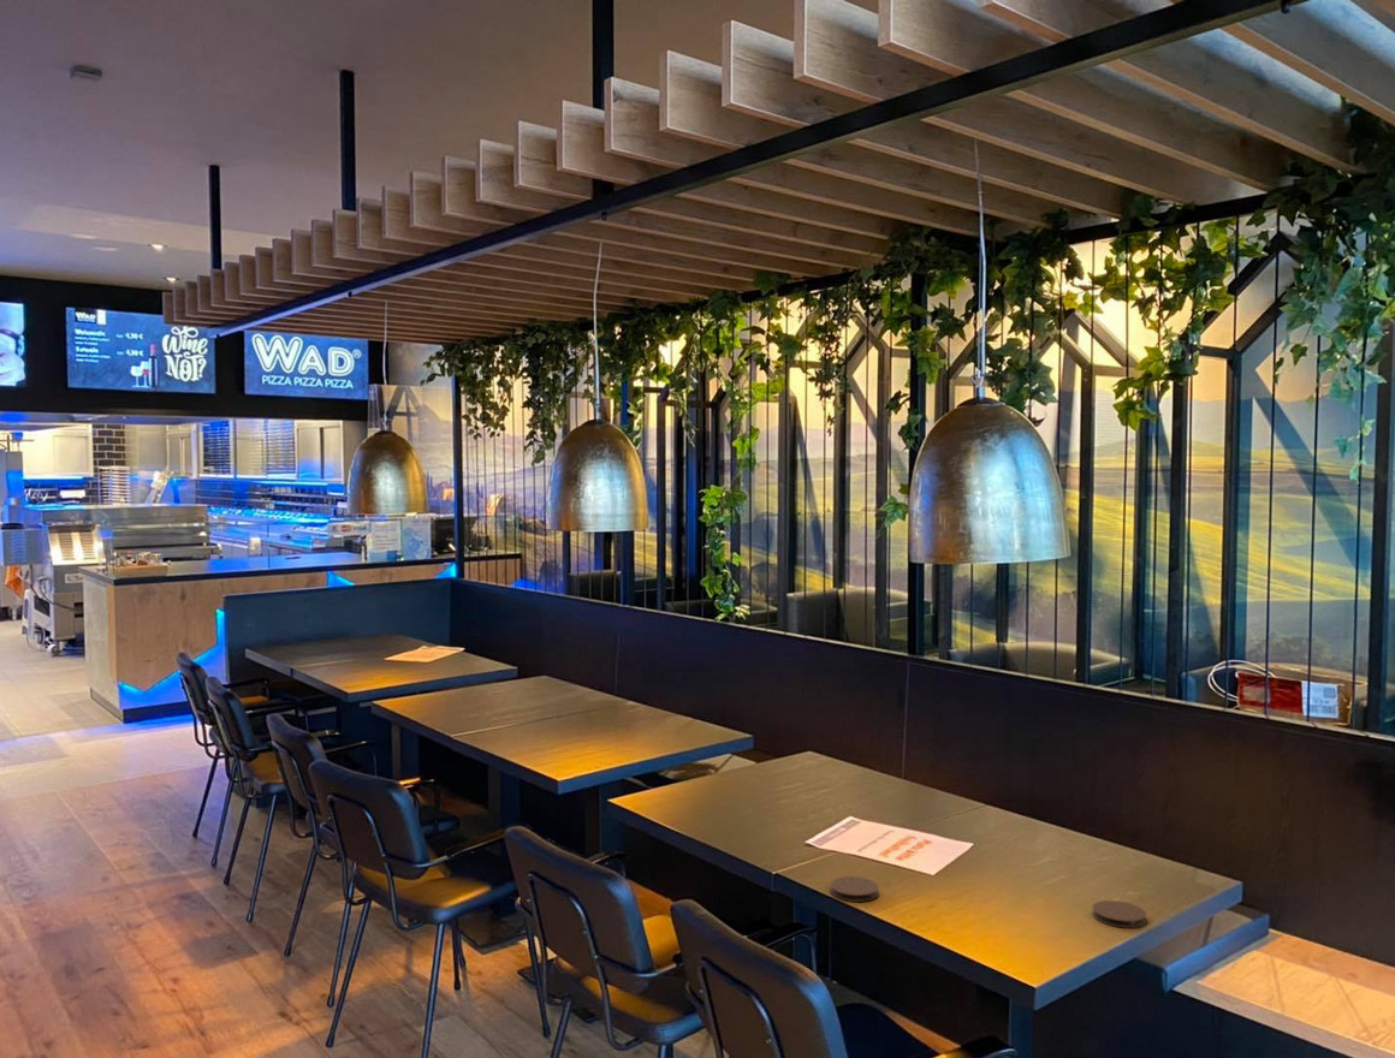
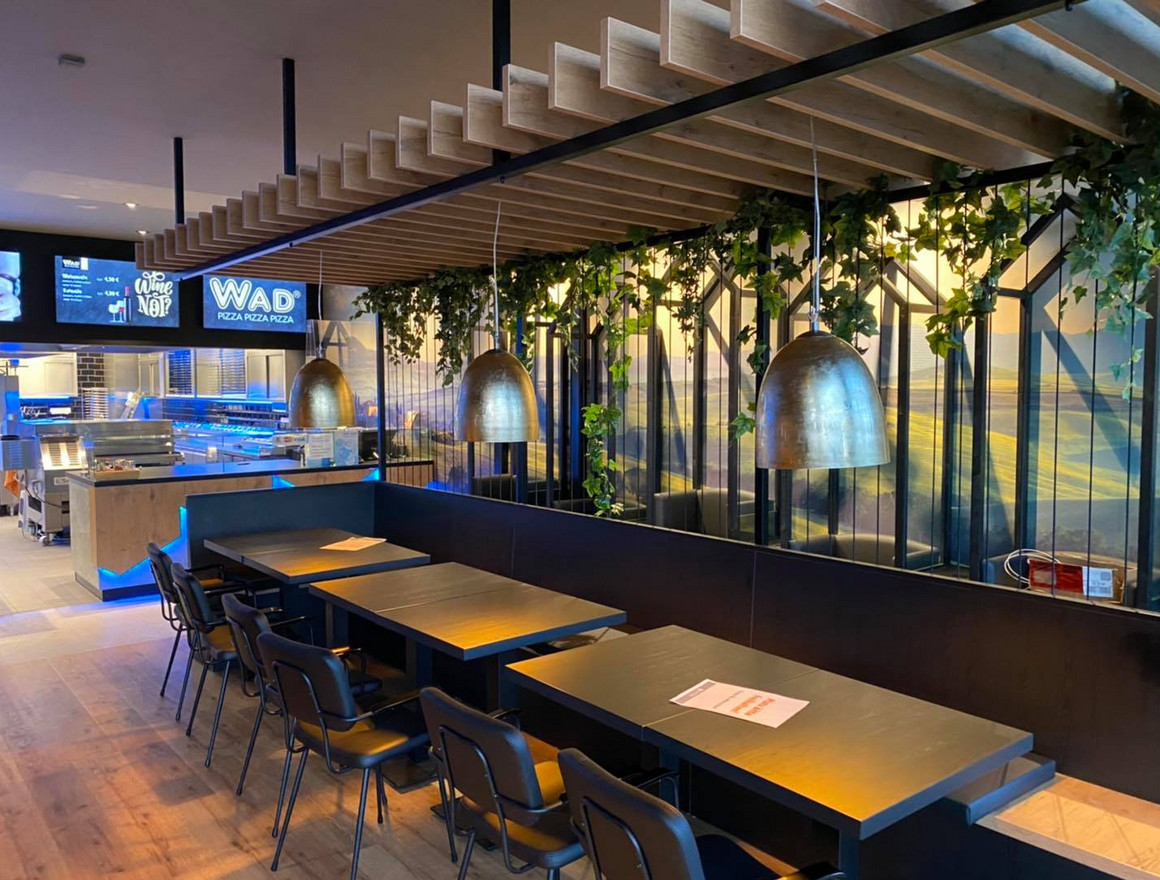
- coaster [1091,899,1147,929]
- coaster [830,875,880,903]
